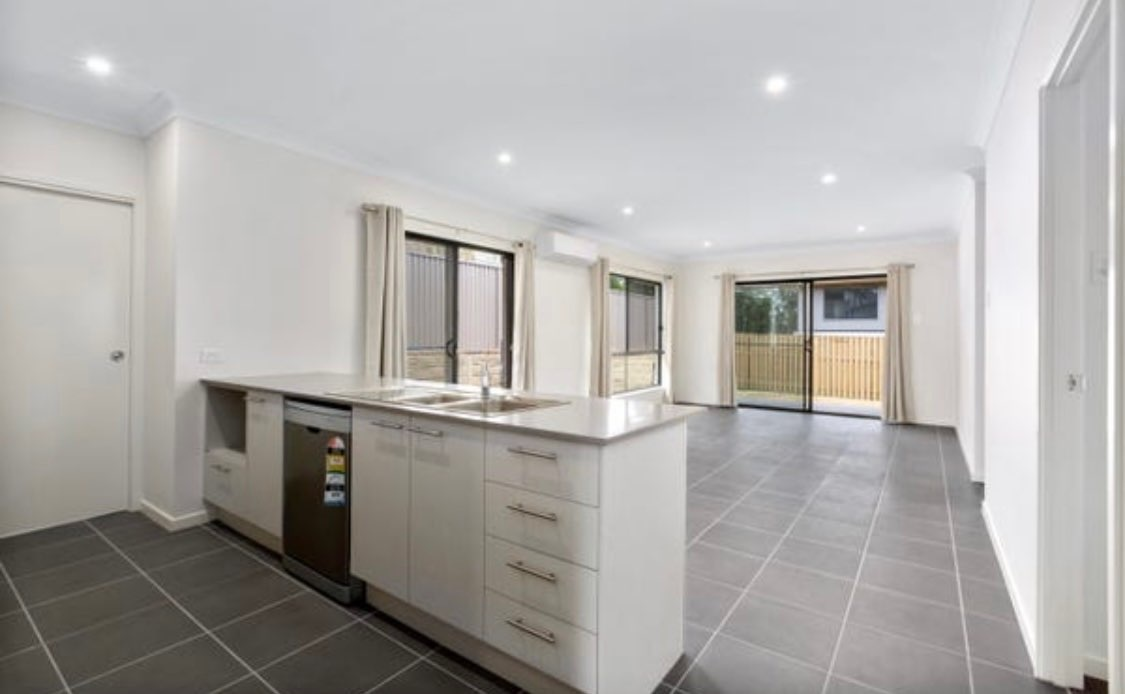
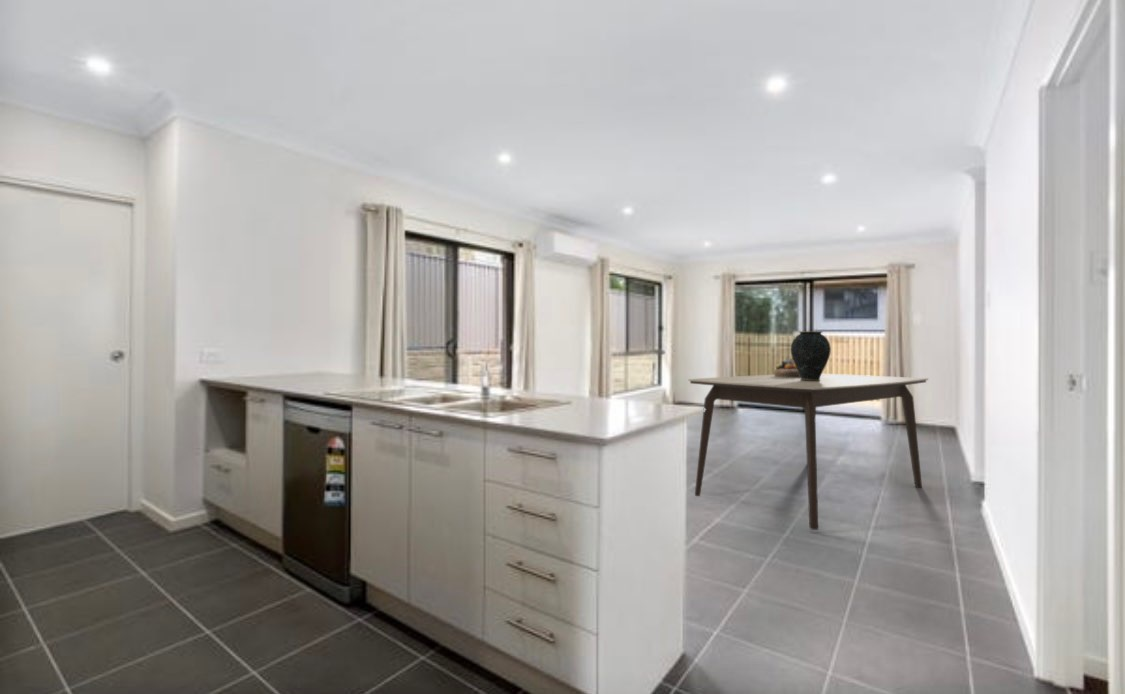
+ dining table [687,373,929,531]
+ vase [790,330,832,381]
+ decorative bowl [773,357,801,378]
